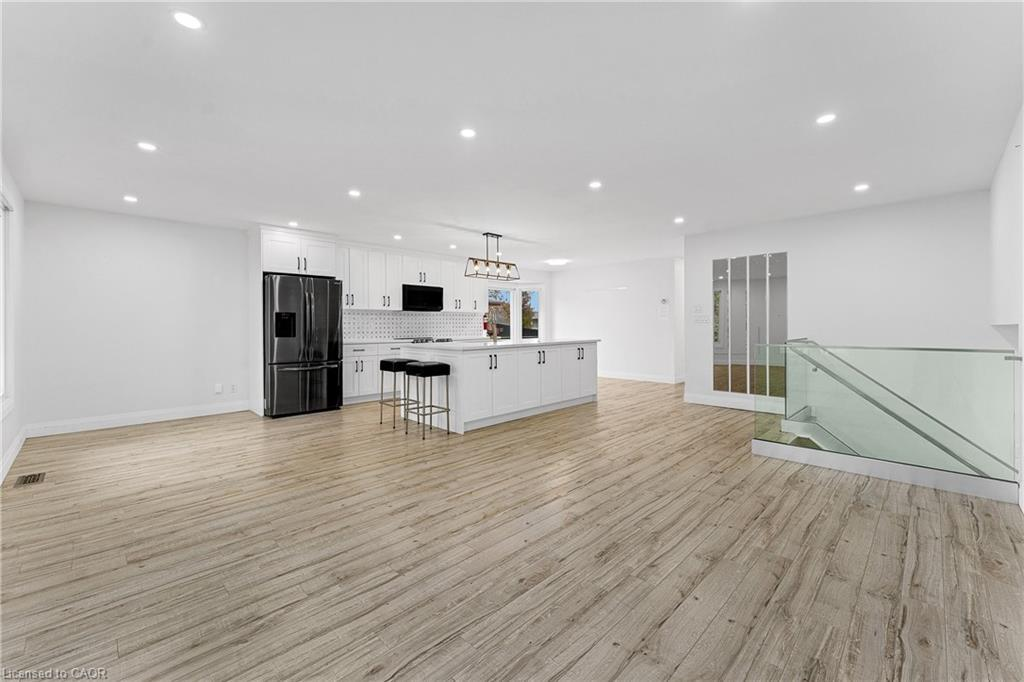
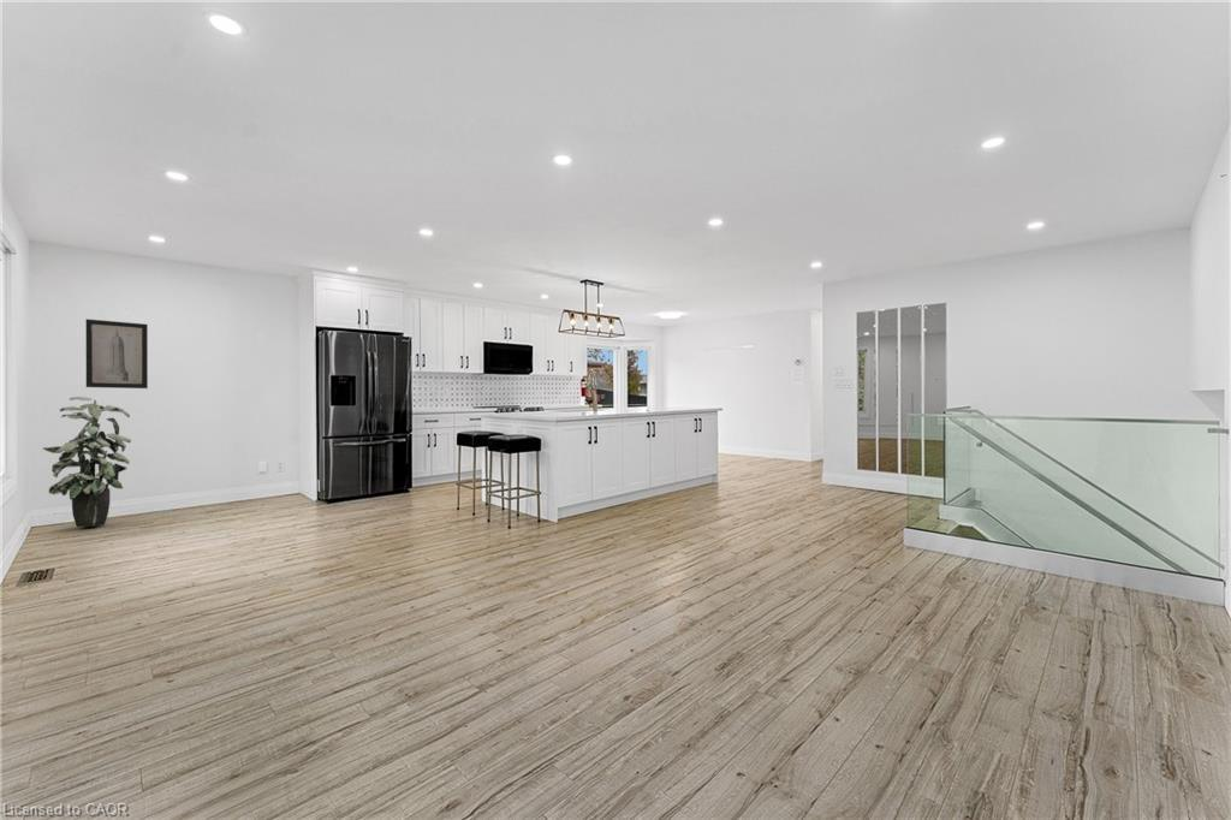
+ wall art [85,317,149,390]
+ indoor plant [41,396,132,528]
